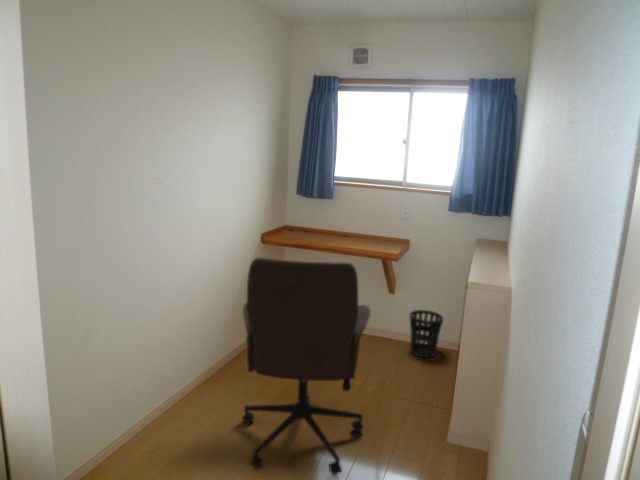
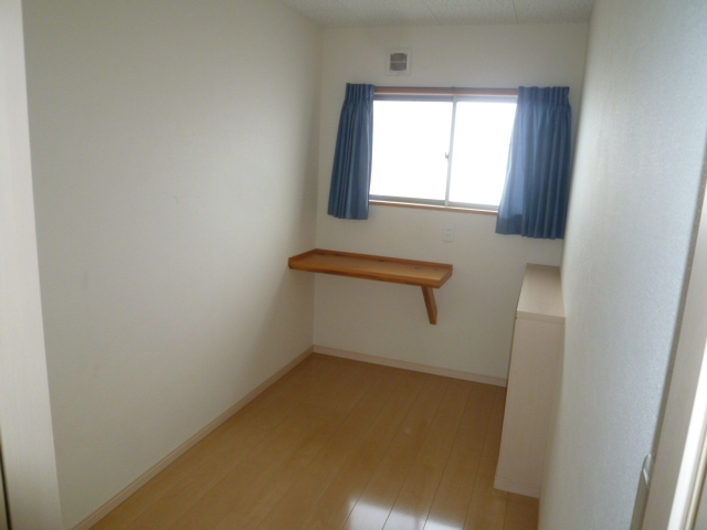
- wastebasket [409,309,444,359]
- office chair [241,257,372,476]
